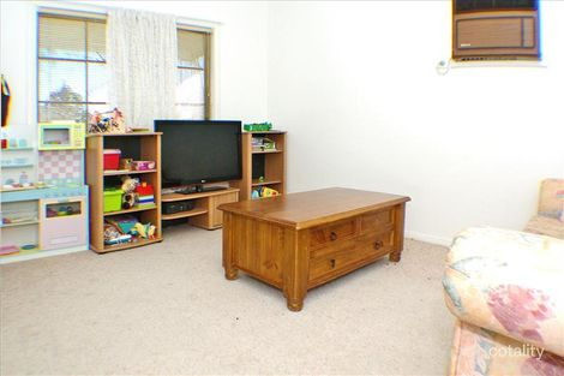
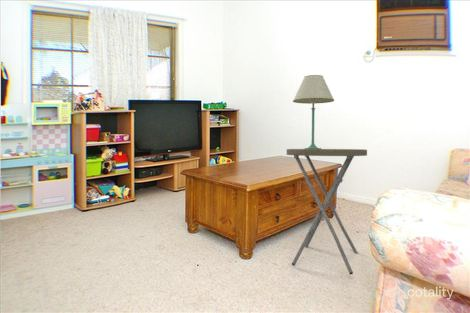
+ table lamp [292,74,335,149]
+ side table [286,148,368,275]
